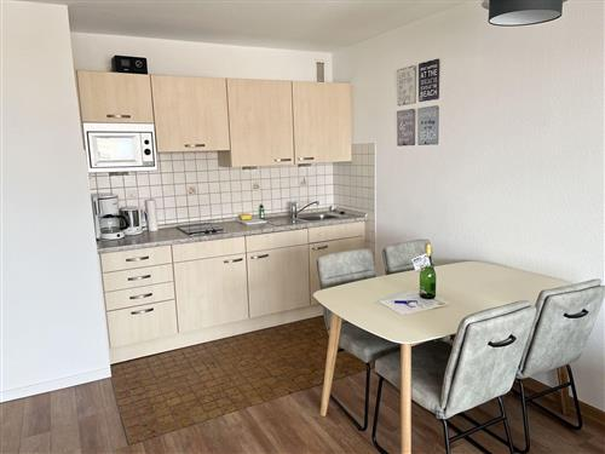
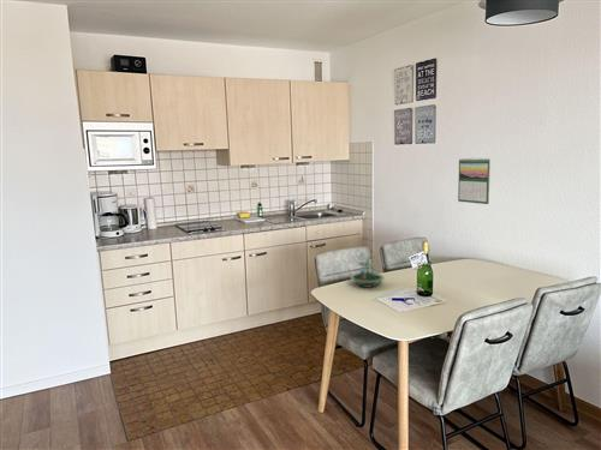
+ terrarium [349,251,386,289]
+ calendar [457,156,492,205]
